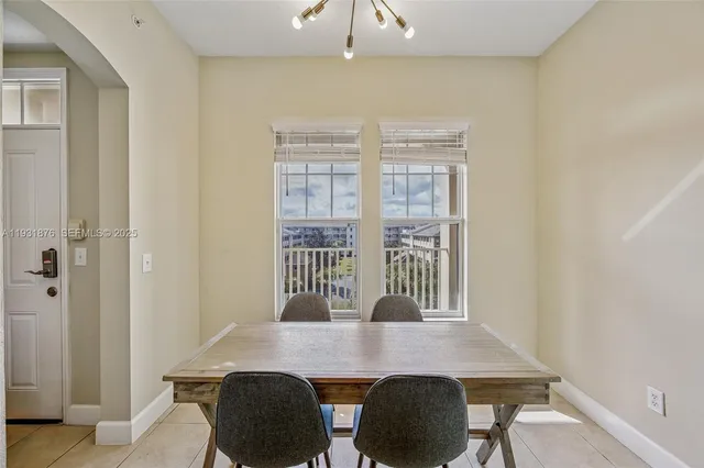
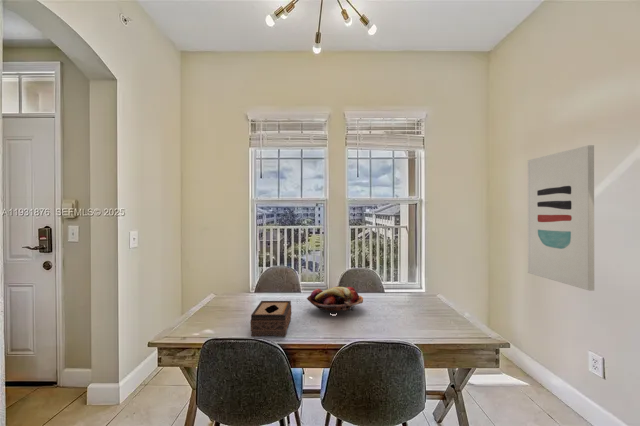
+ wall art [527,144,595,292]
+ fruit basket [306,285,364,315]
+ tissue box [250,300,292,337]
